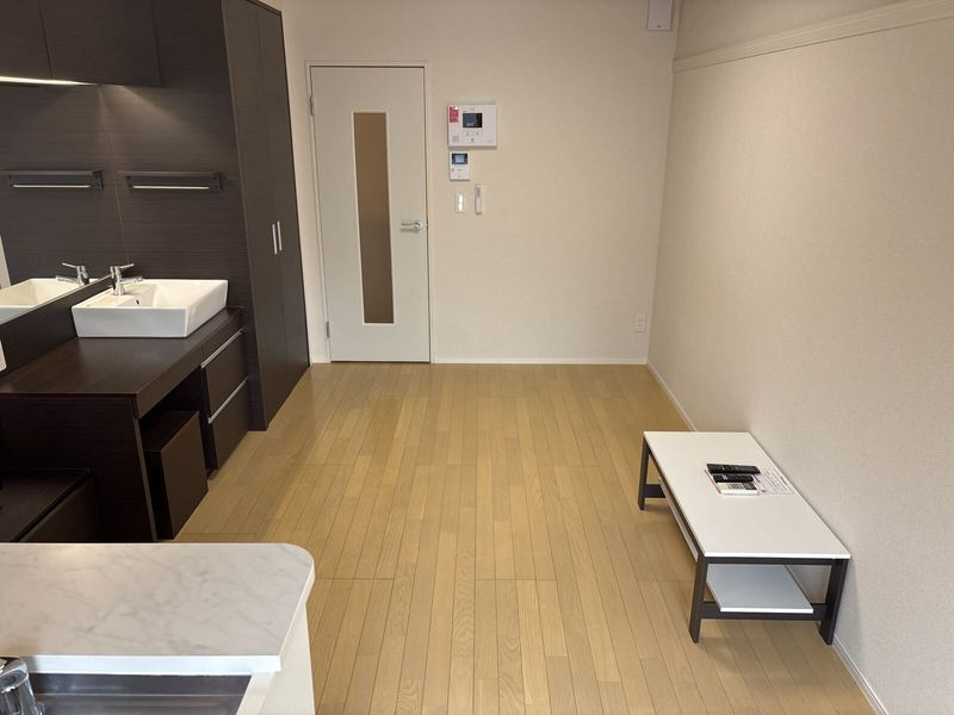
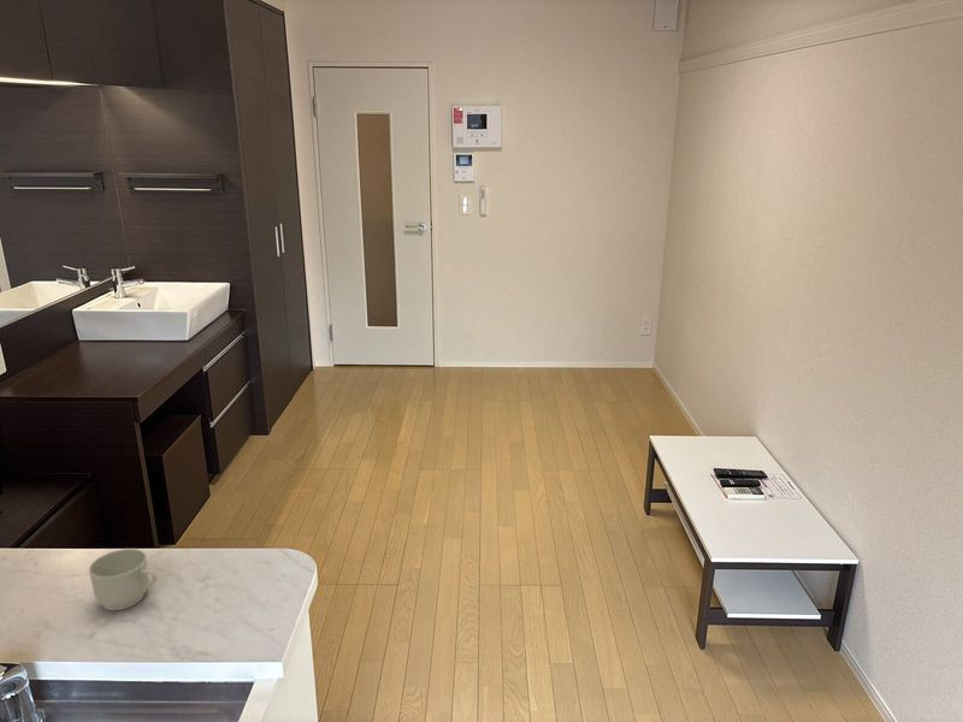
+ mug [88,548,159,611]
